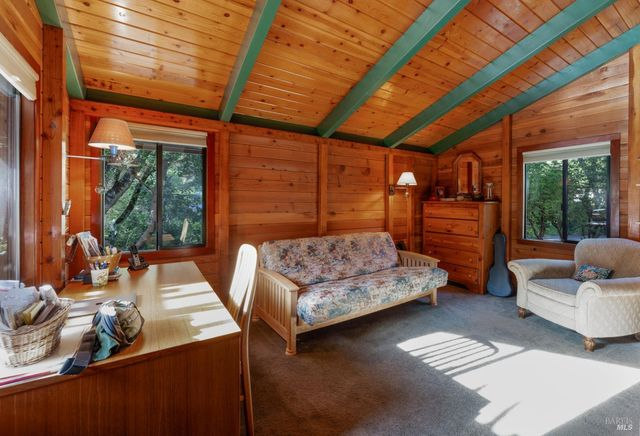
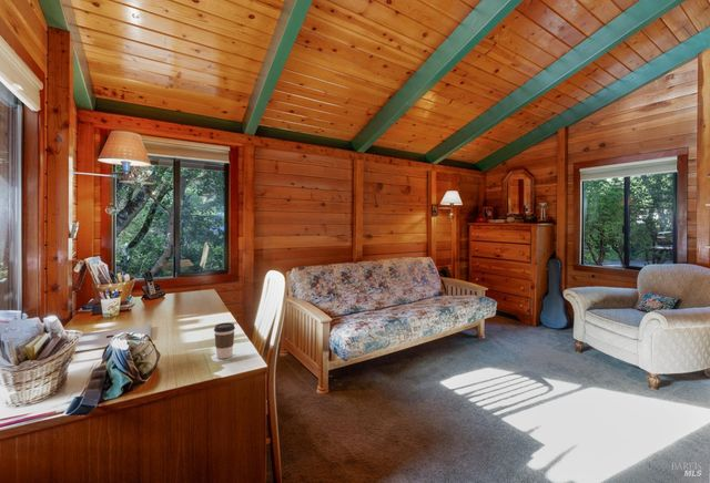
+ coffee cup [213,321,236,360]
